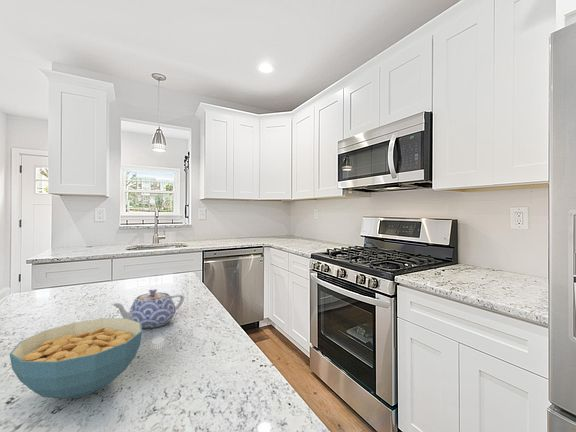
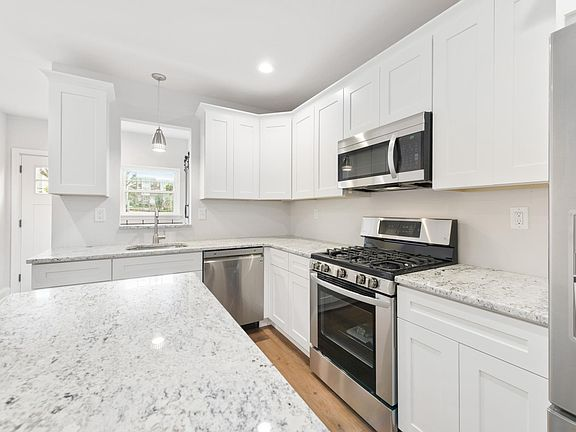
- cereal bowl [9,317,143,399]
- teapot [110,288,185,329]
